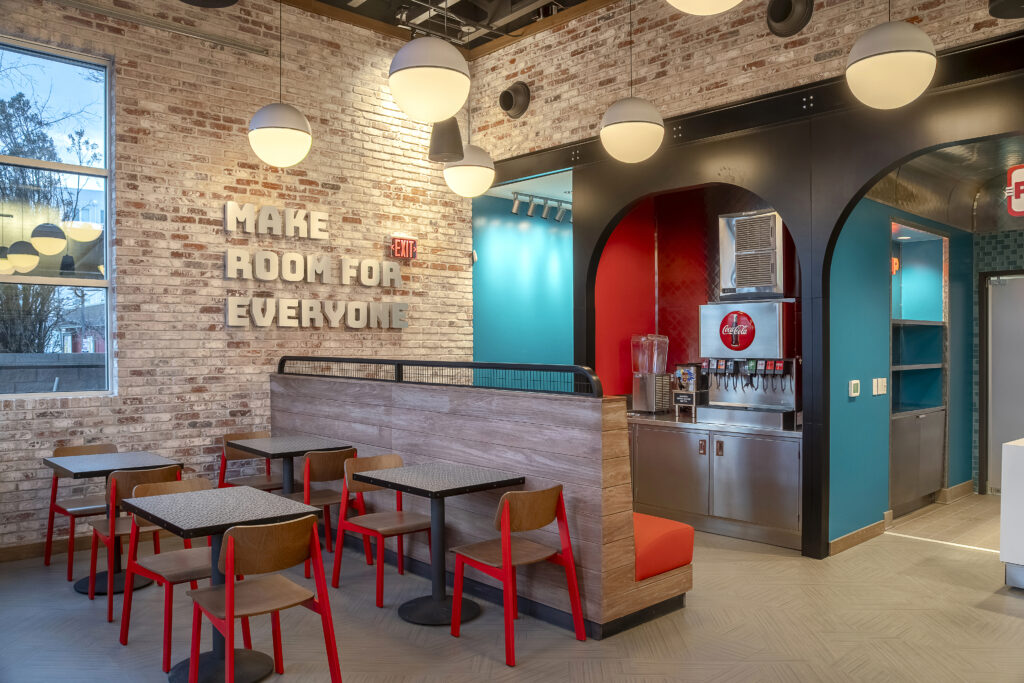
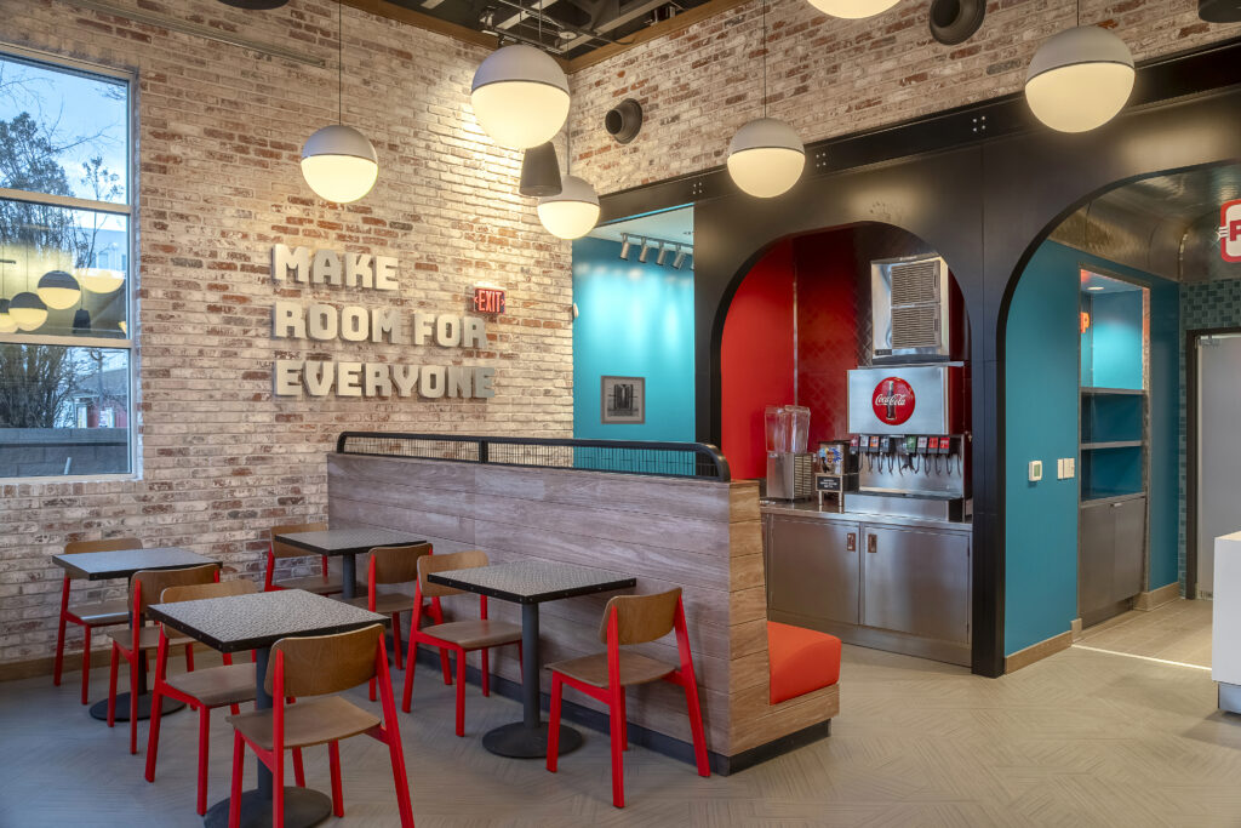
+ wall art [599,375,646,426]
